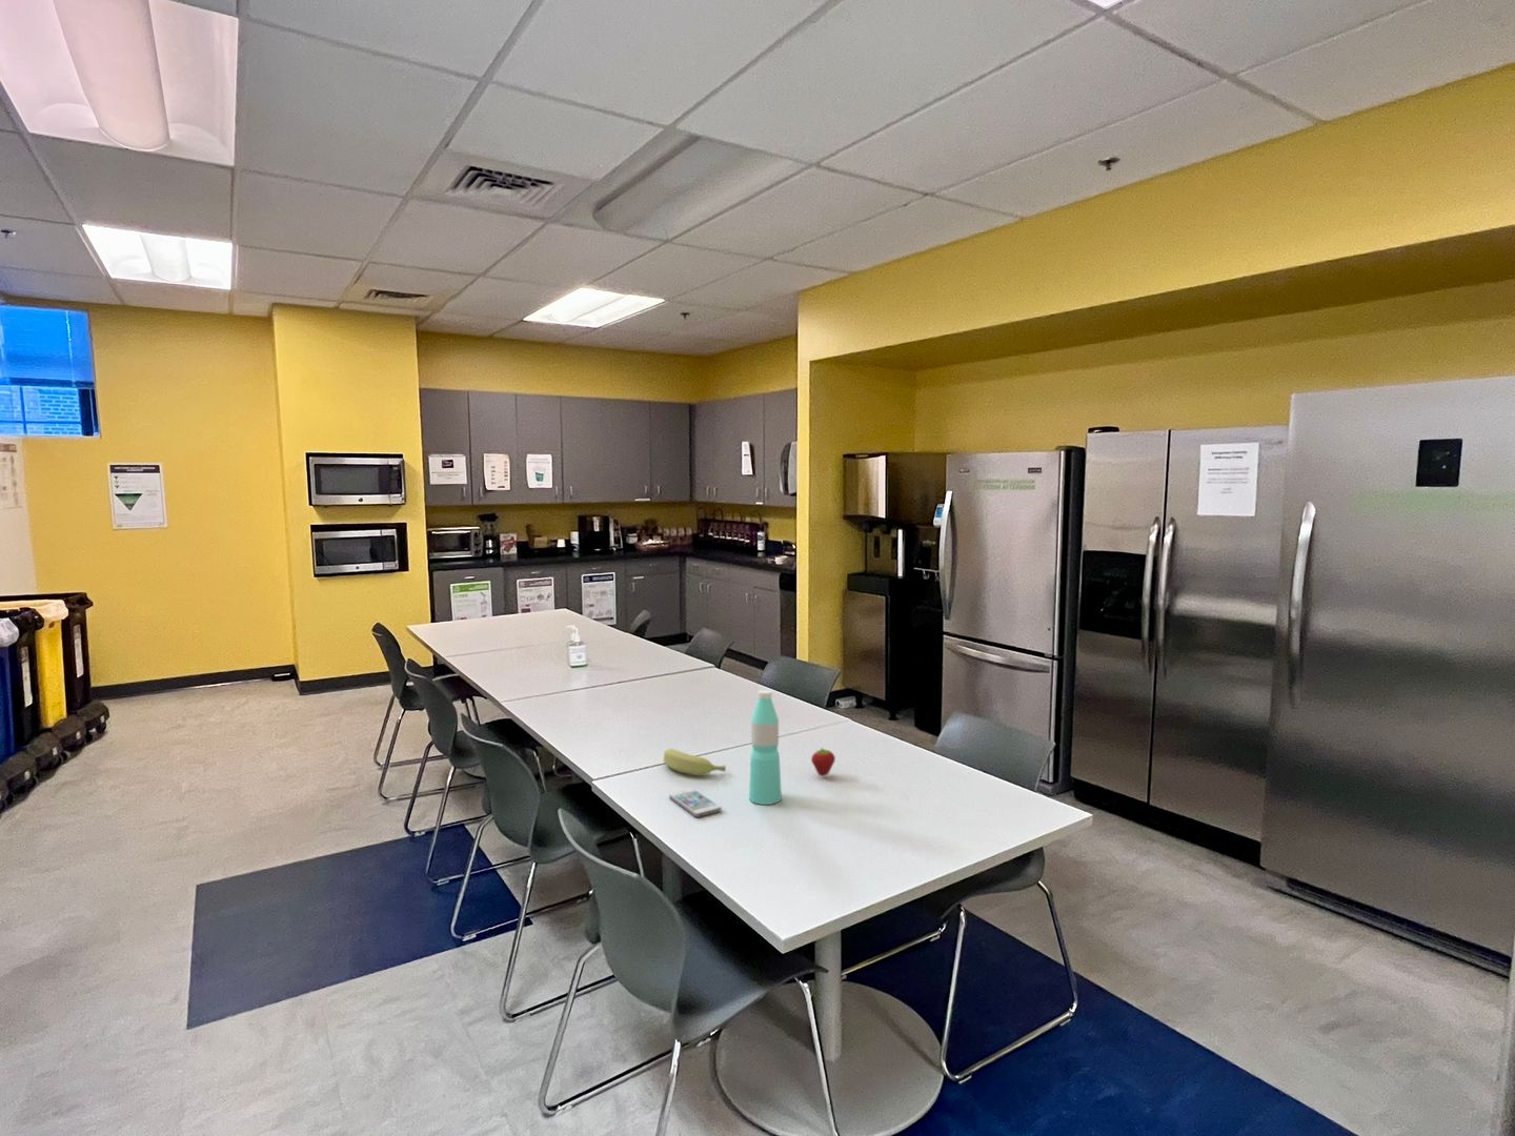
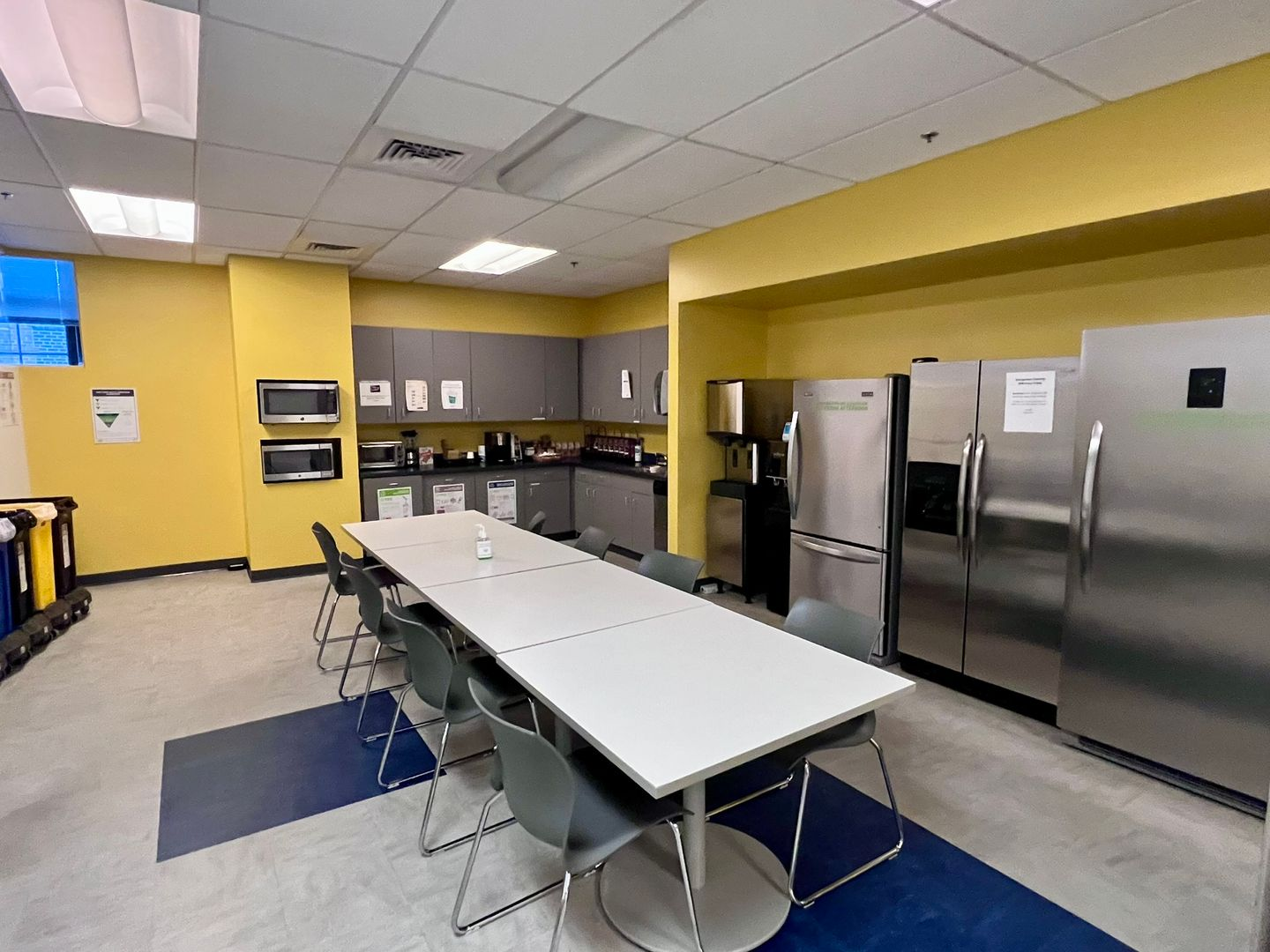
- water bottle [748,689,783,805]
- fruit [810,748,836,777]
- banana [663,748,726,777]
- smartphone [668,788,723,819]
